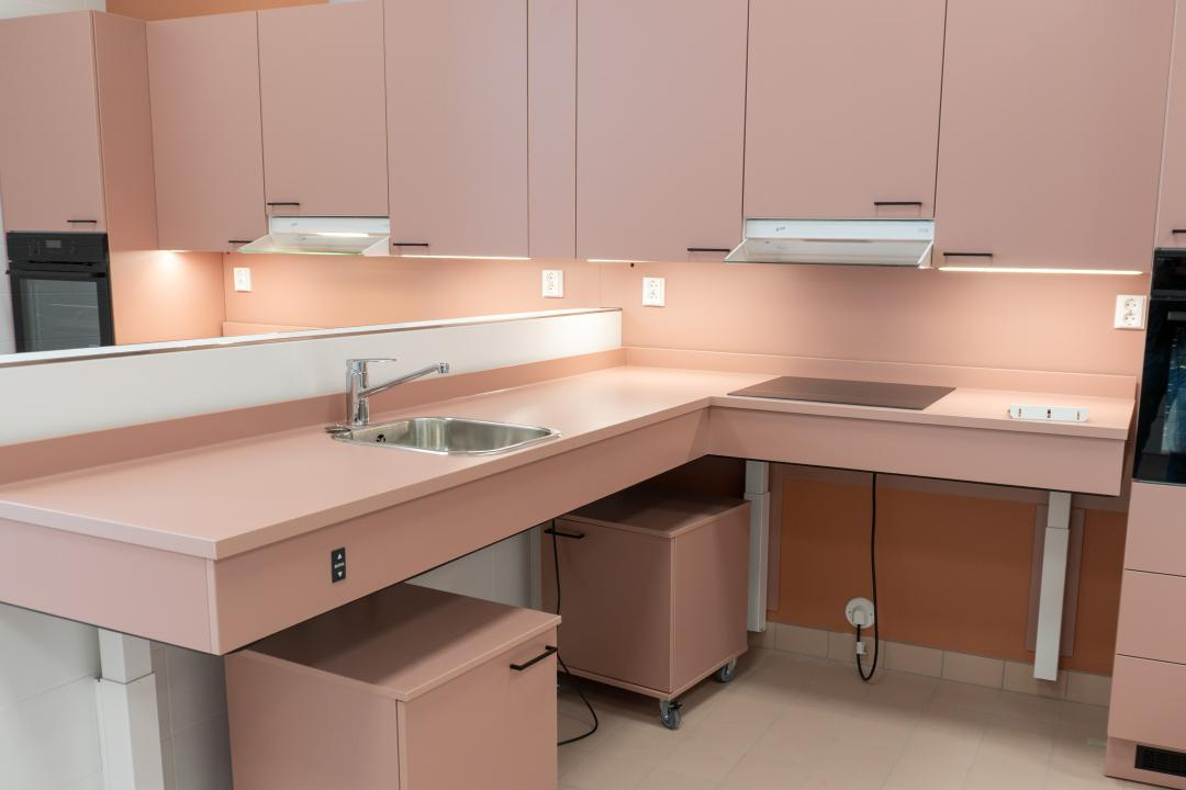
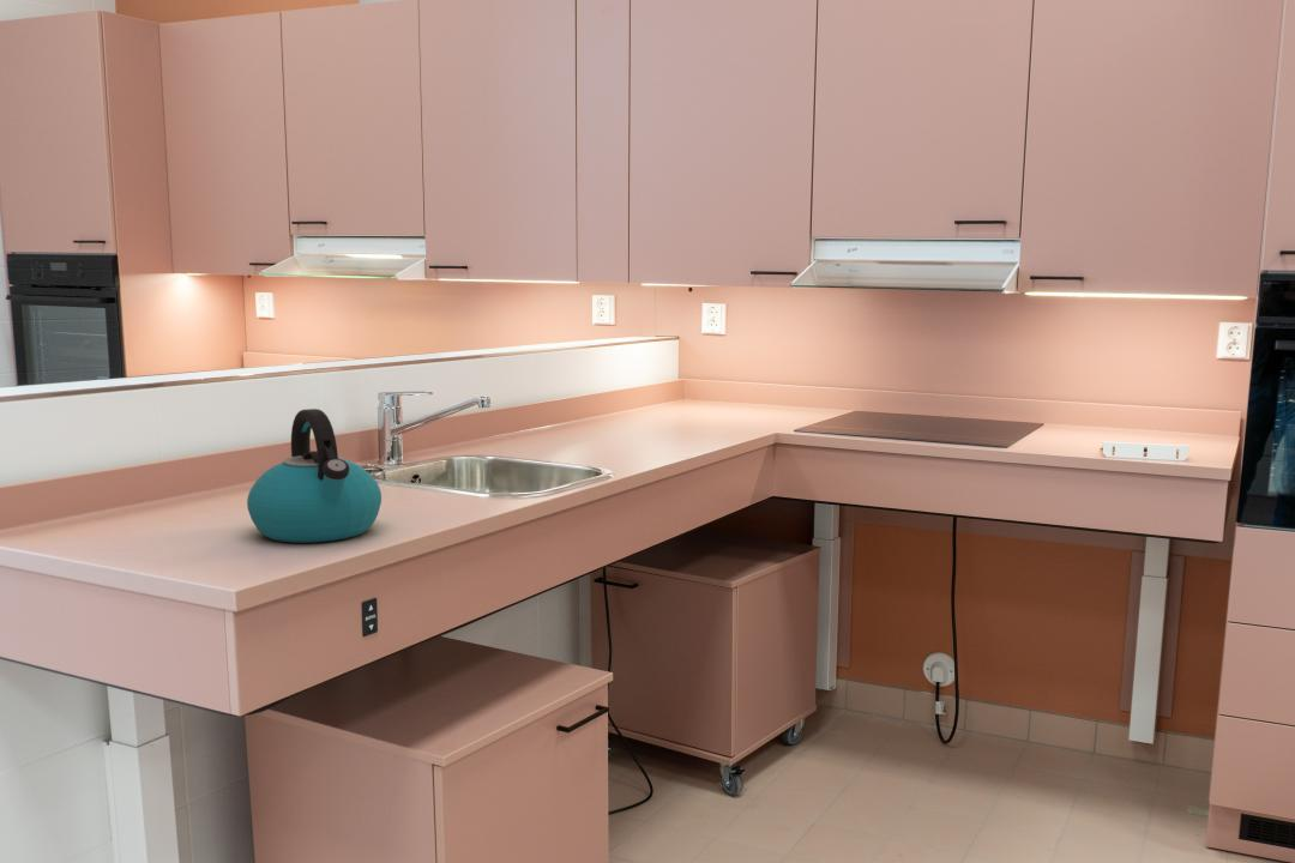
+ kettle [246,408,383,544]
